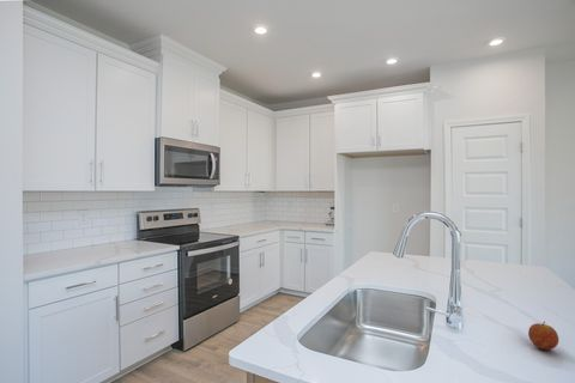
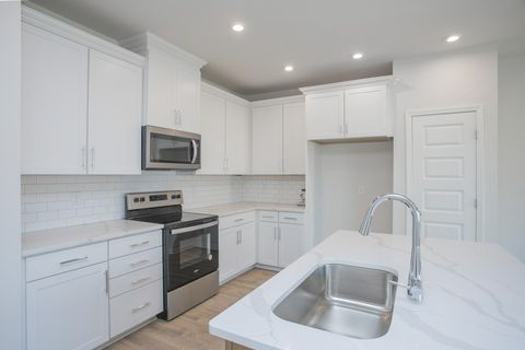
- fruit [527,321,559,351]
